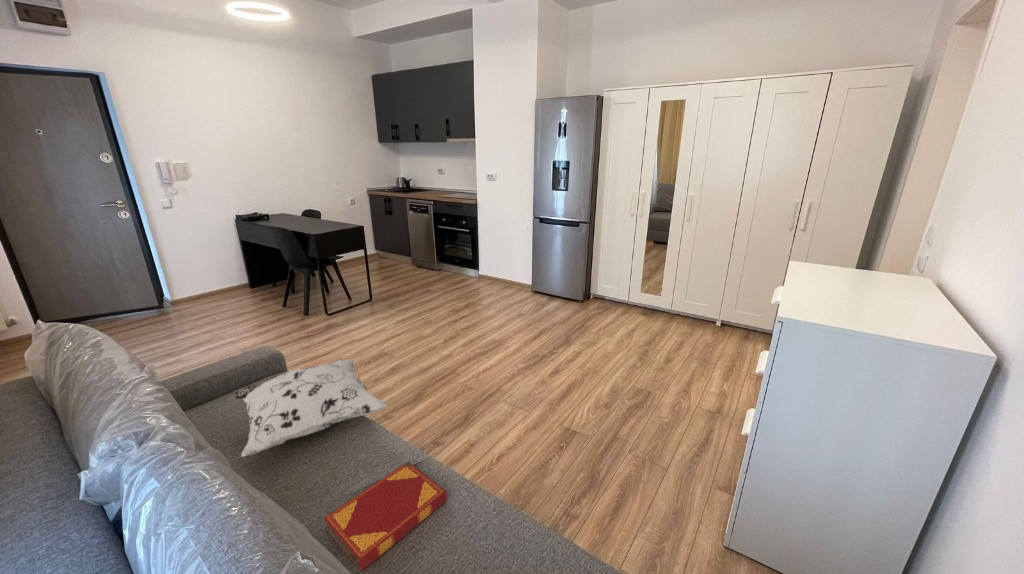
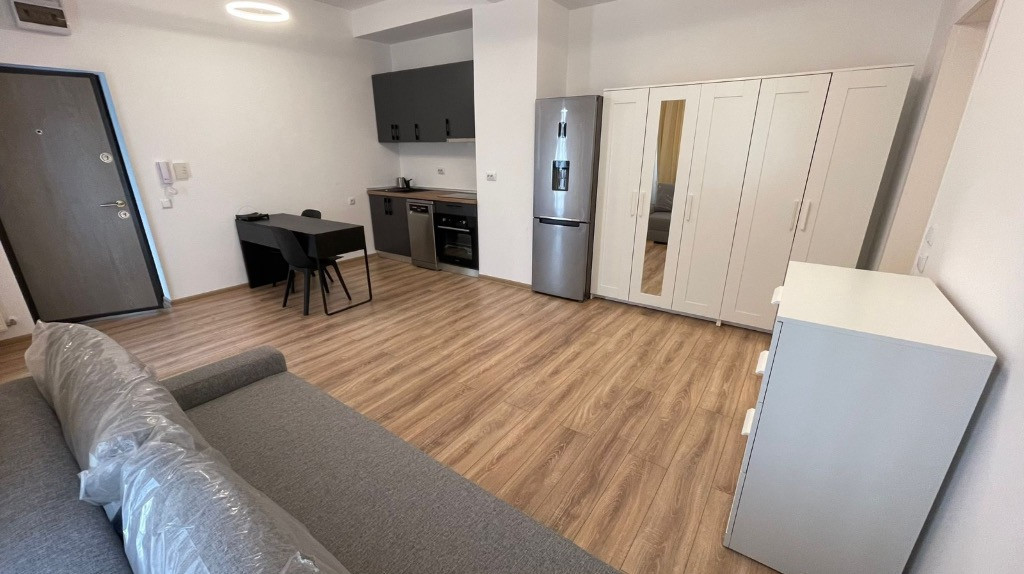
- decorative pillow [233,358,388,458]
- hardback book [323,461,448,572]
